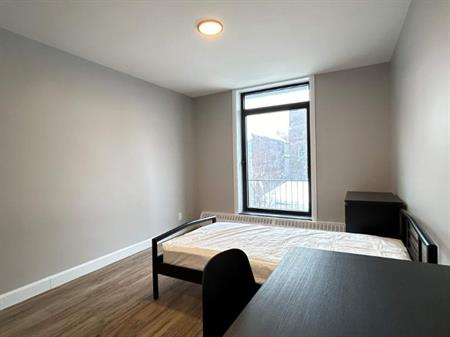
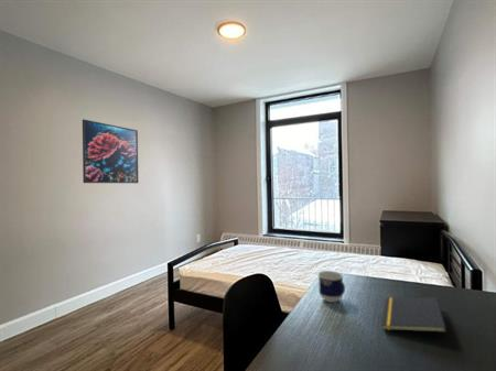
+ cup [317,270,346,304]
+ notepad [381,296,448,334]
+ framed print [82,118,140,184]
